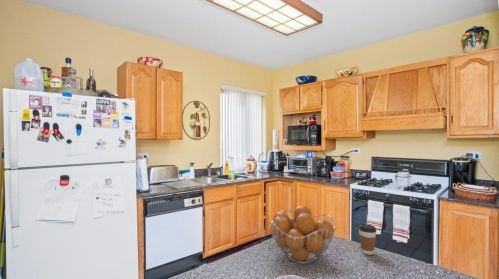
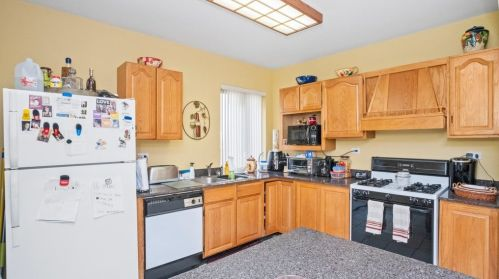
- coffee cup [358,223,378,256]
- fruit basket [268,205,336,265]
